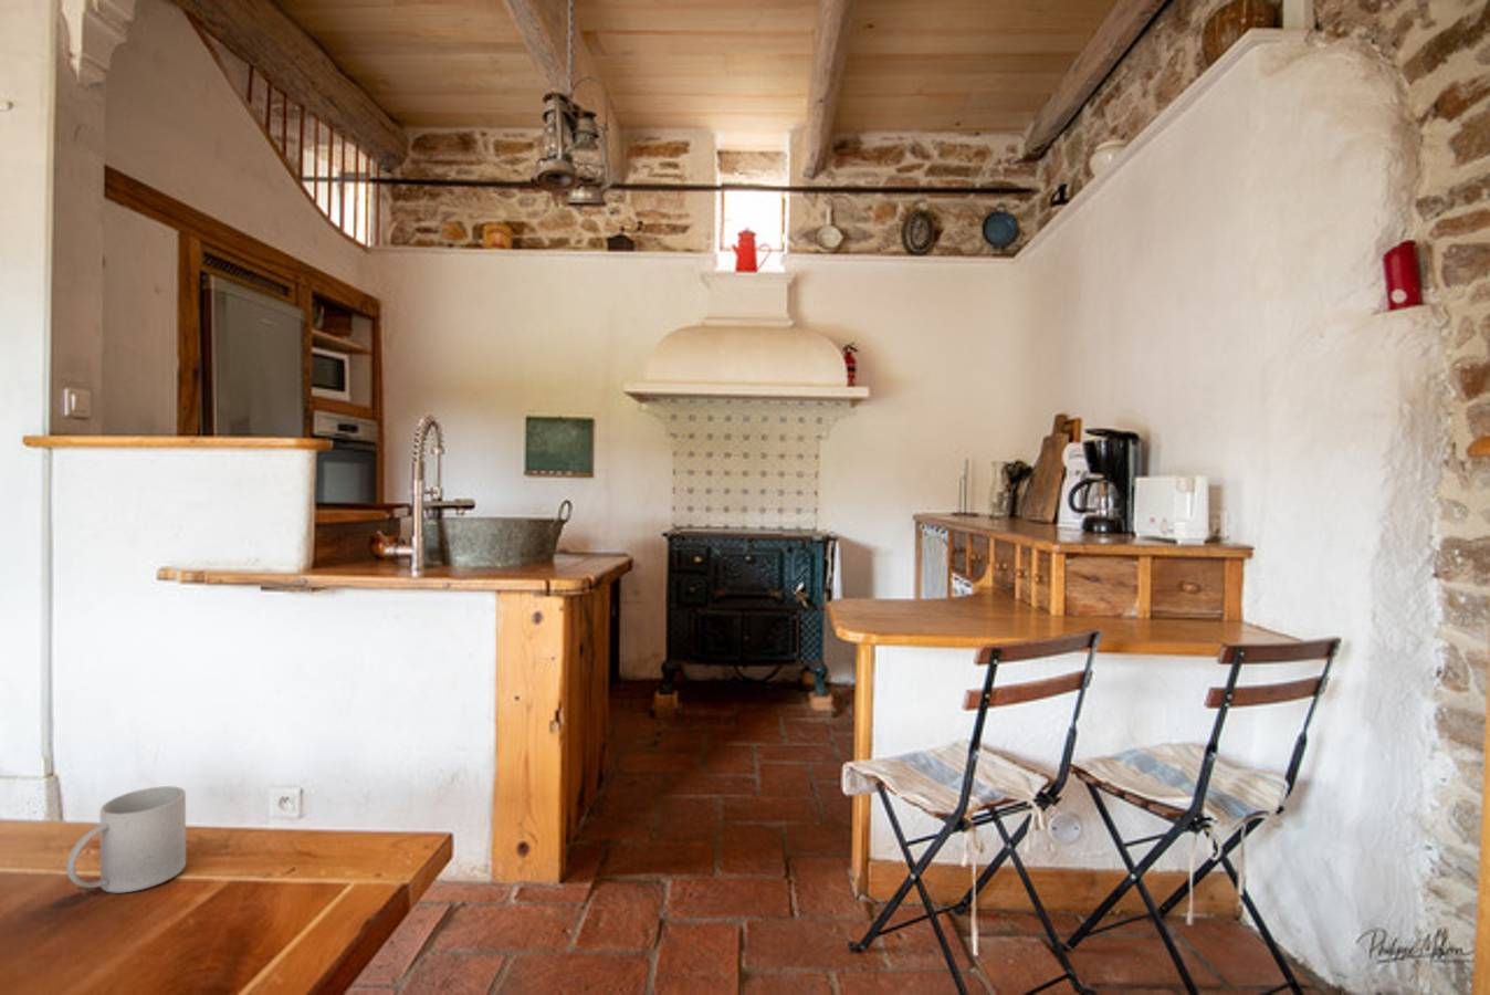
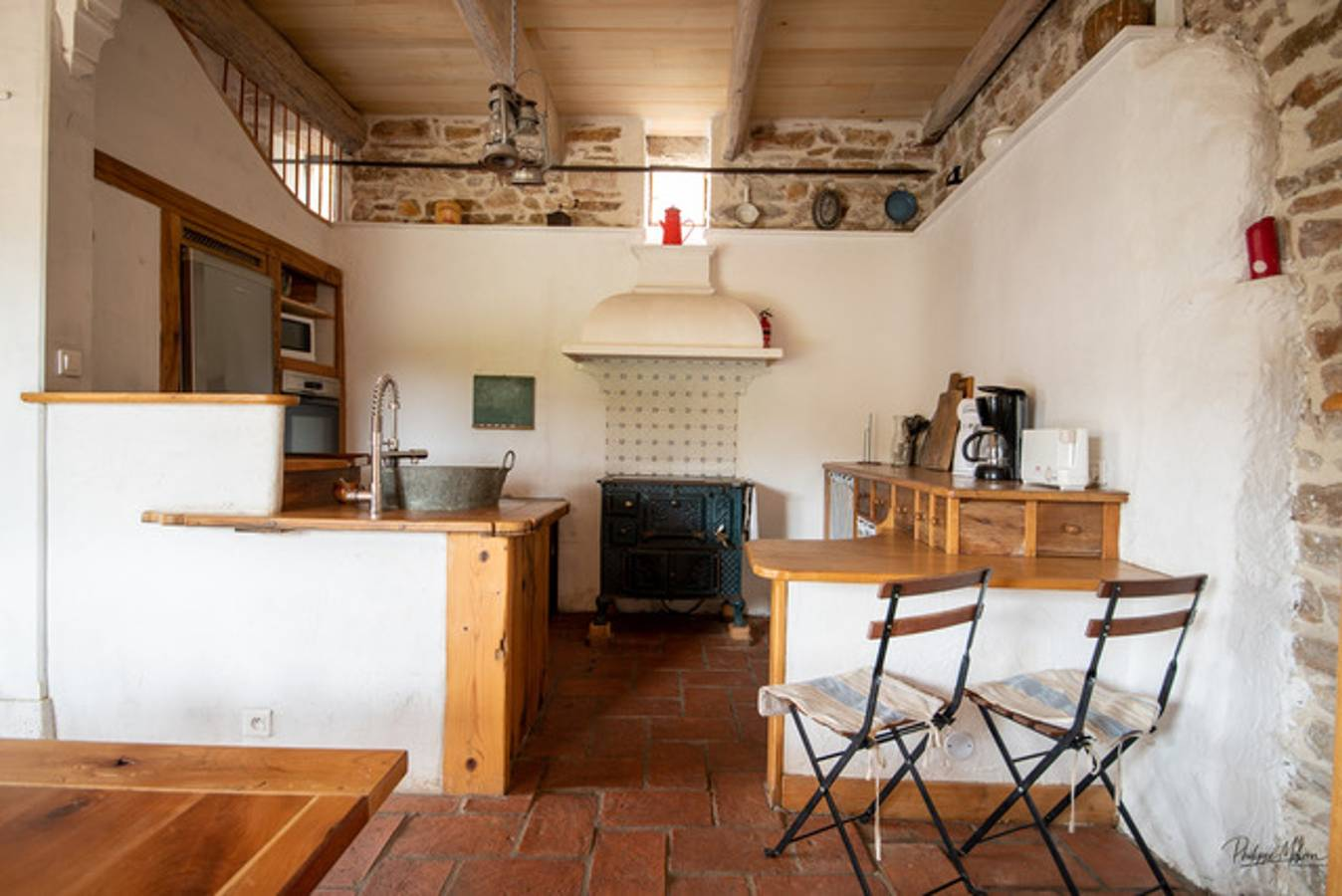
- mug [66,785,187,894]
